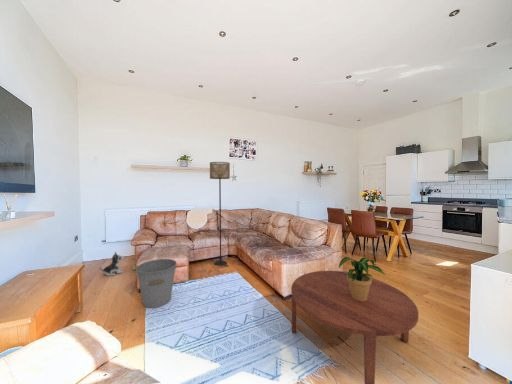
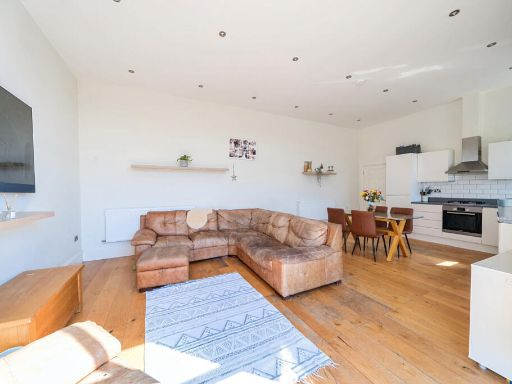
- potted plant [338,256,387,301]
- coffee table [290,270,419,384]
- plush toy [99,251,125,277]
- floor lamp [209,161,231,267]
- bucket [135,258,178,309]
